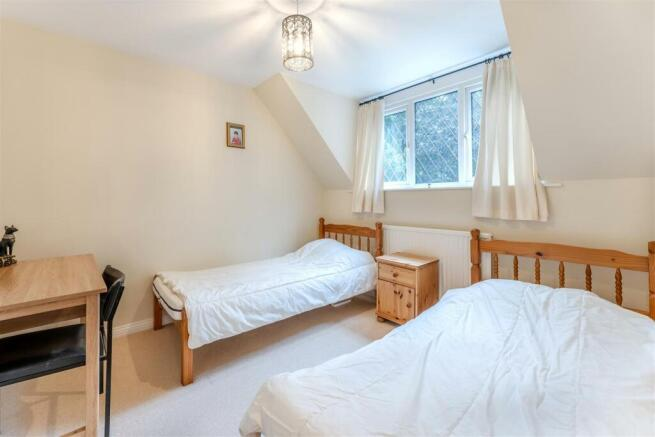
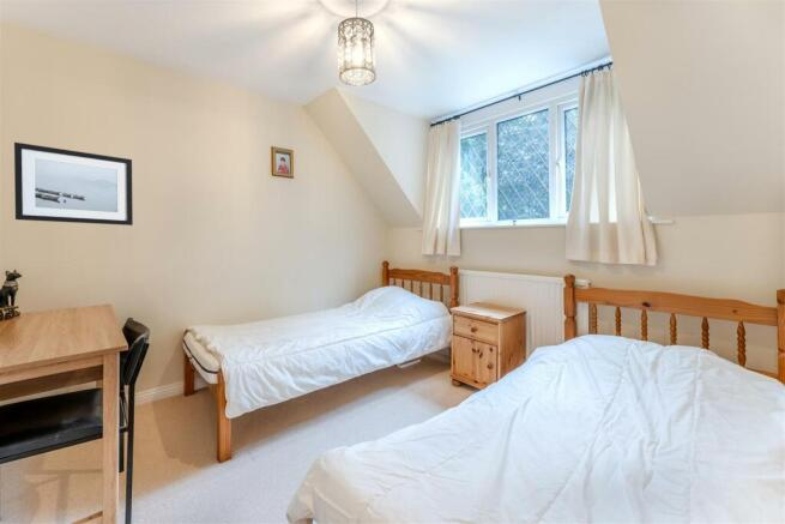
+ wall art [13,141,134,227]
